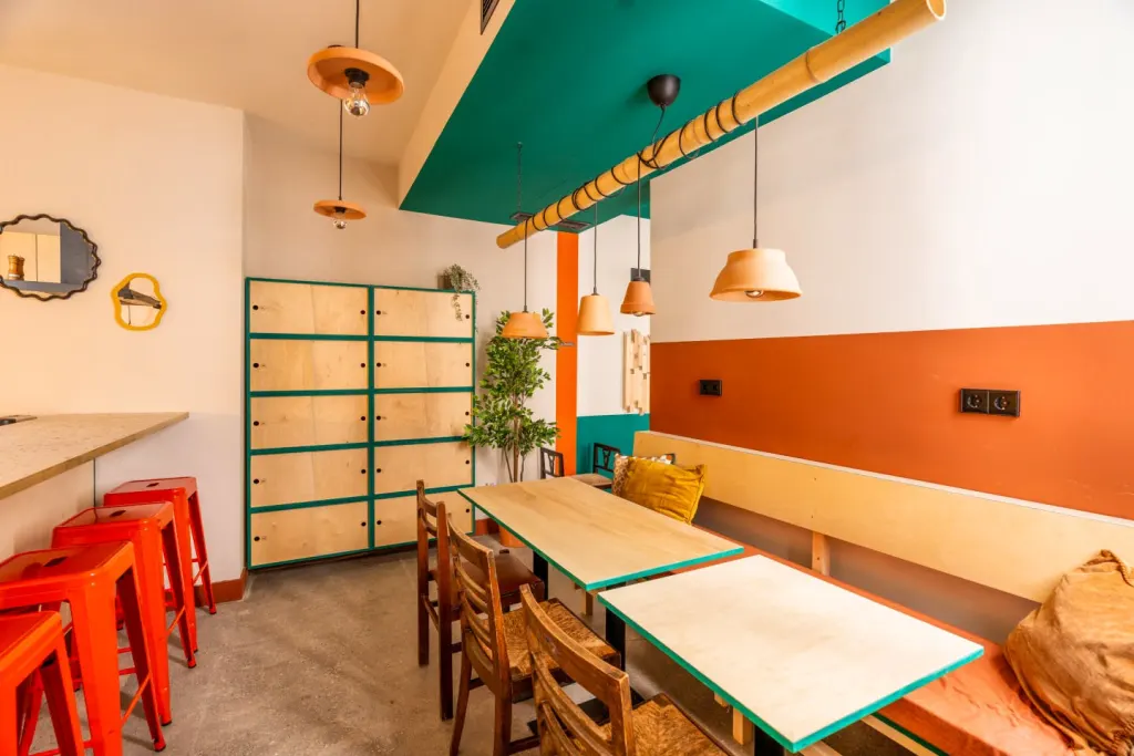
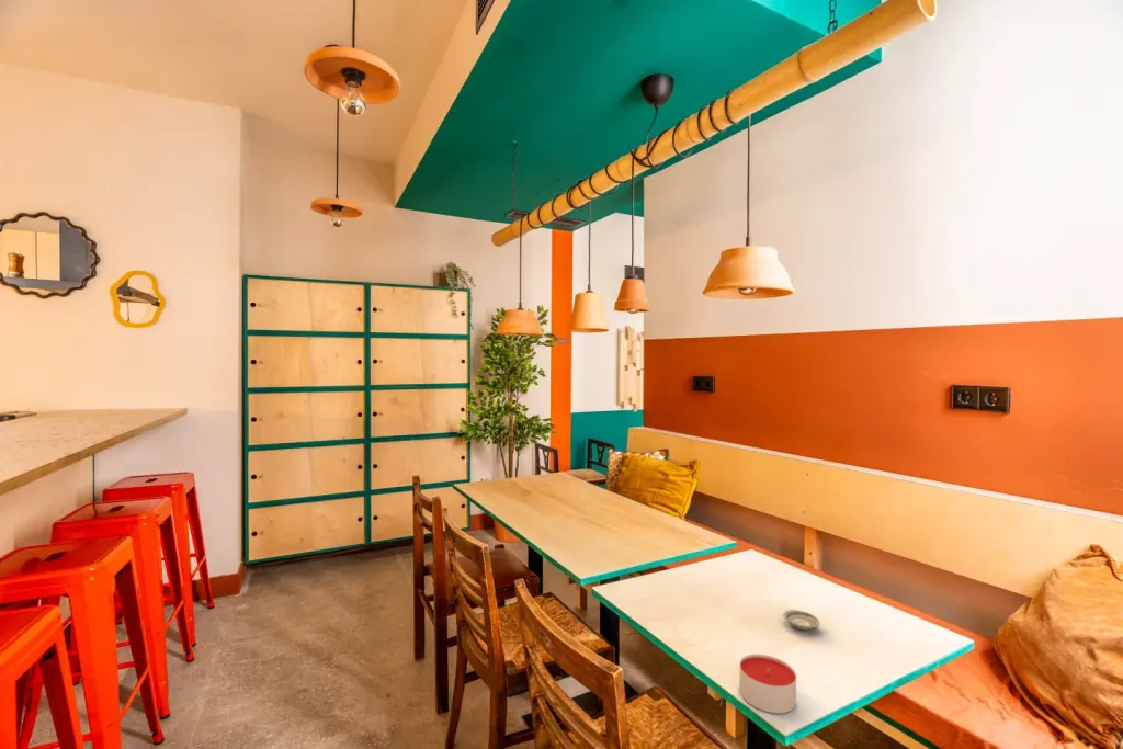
+ saucer [782,609,821,632]
+ candle [738,654,797,714]
